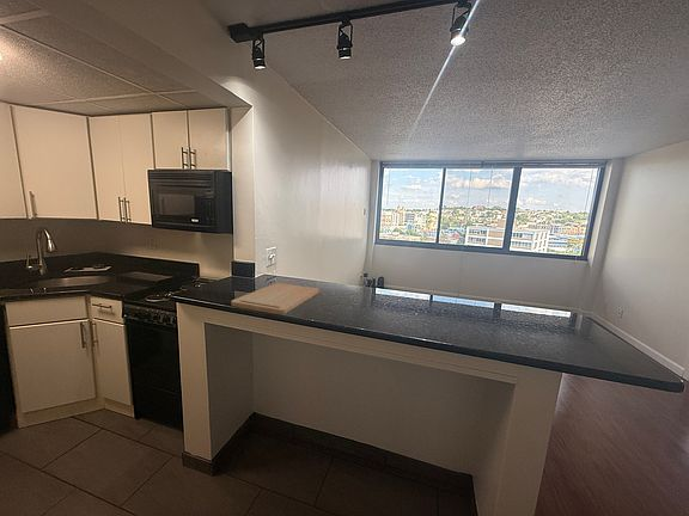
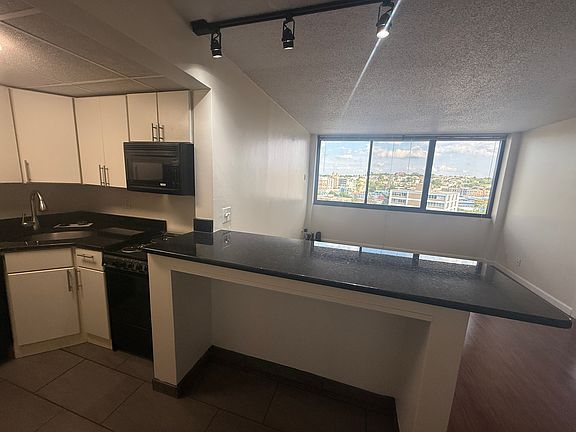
- cutting board [231,282,321,315]
